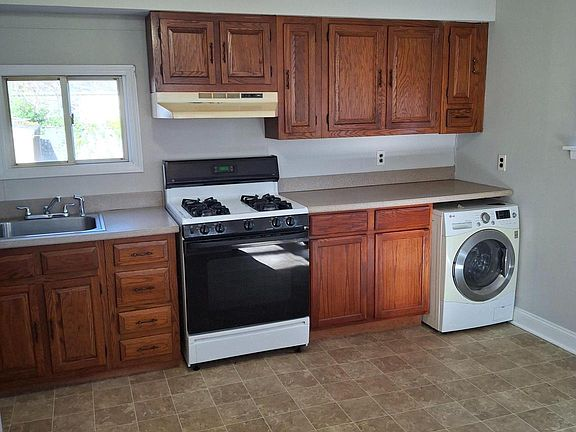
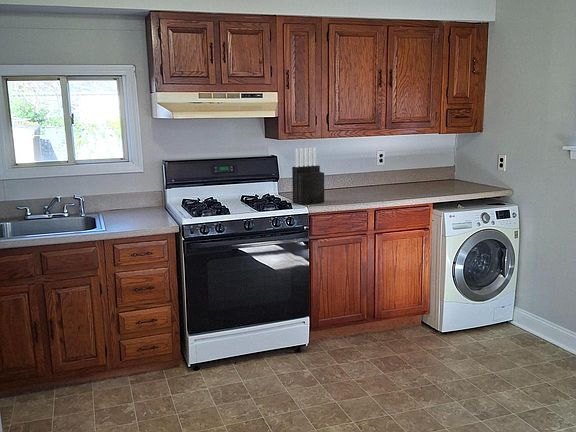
+ knife block [291,147,325,206]
